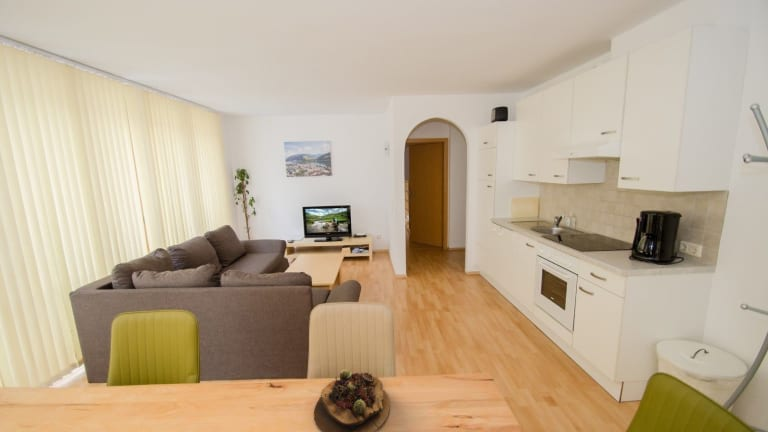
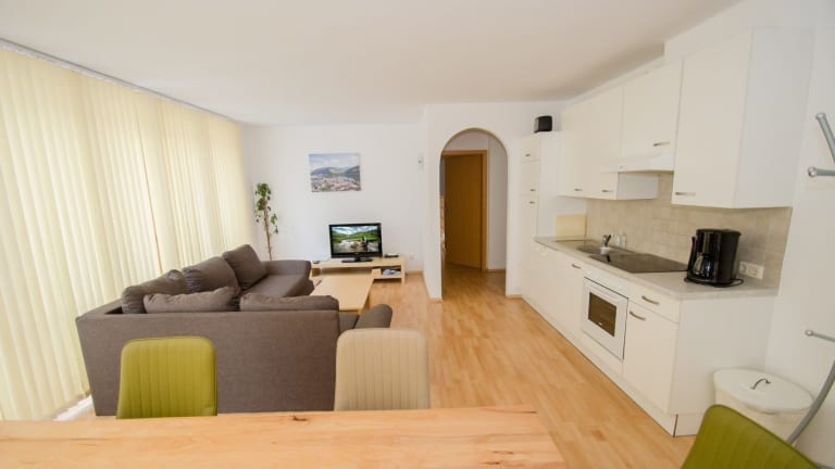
- succulent plant [313,368,391,432]
